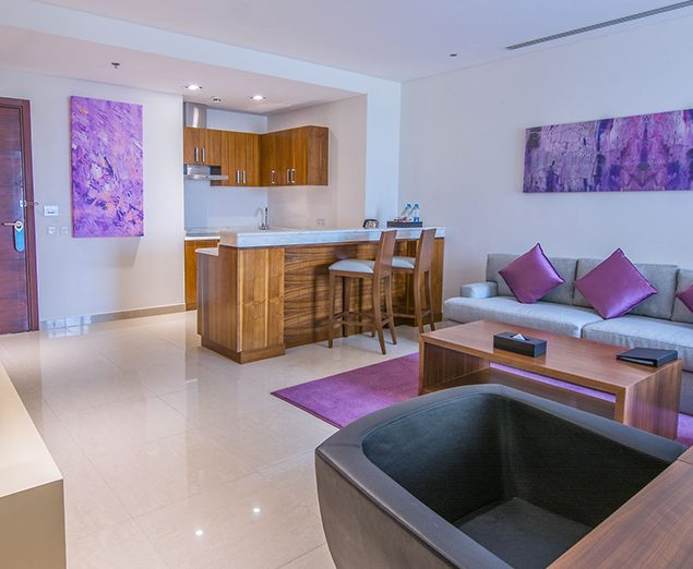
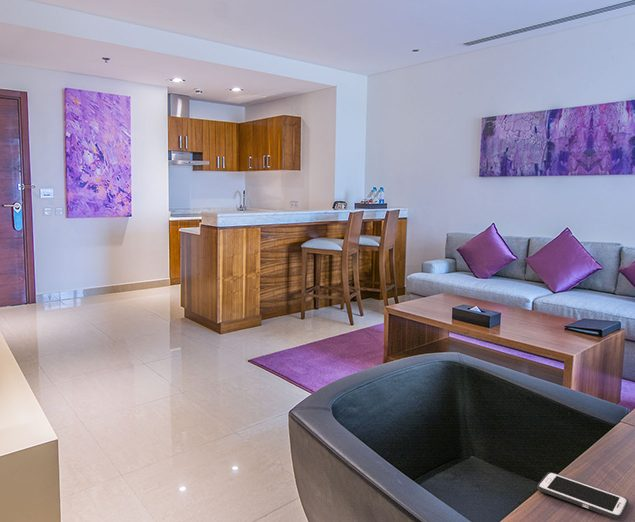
+ cell phone [536,471,629,520]
